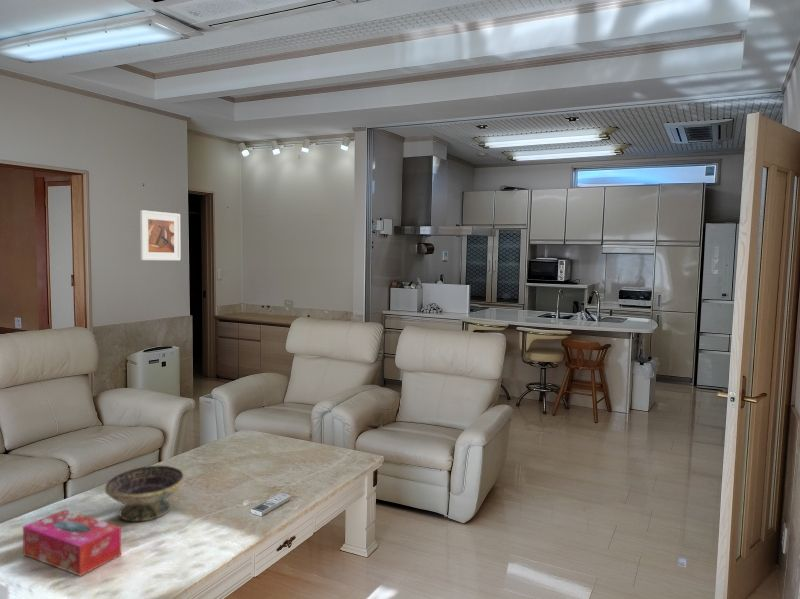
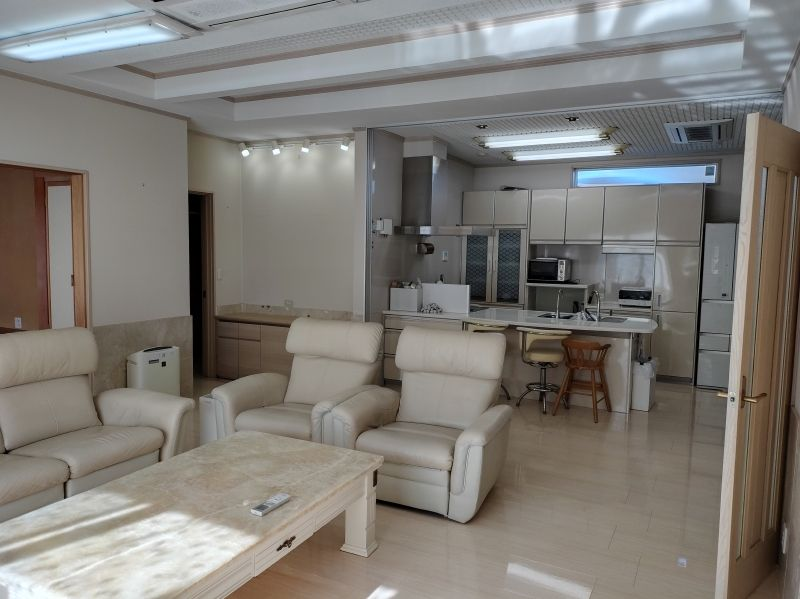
- tissue box [22,509,122,577]
- decorative bowl [104,465,184,523]
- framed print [139,209,181,261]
